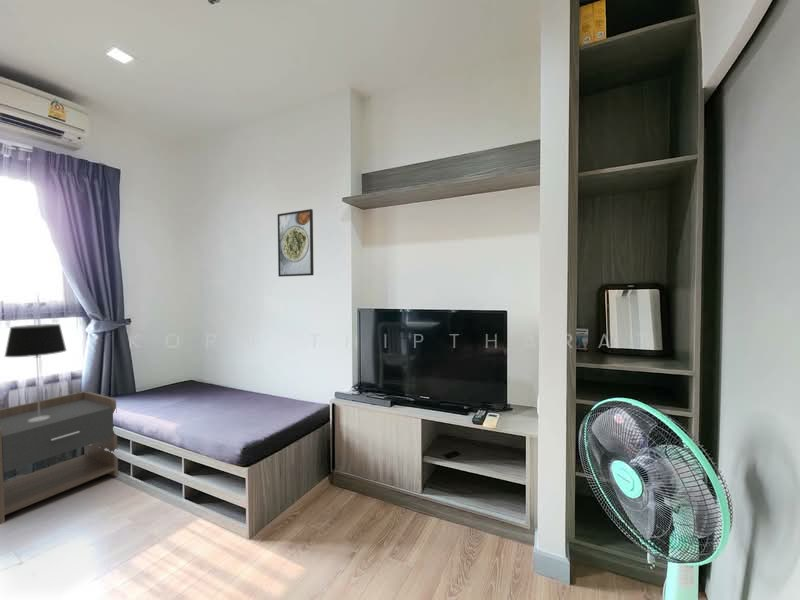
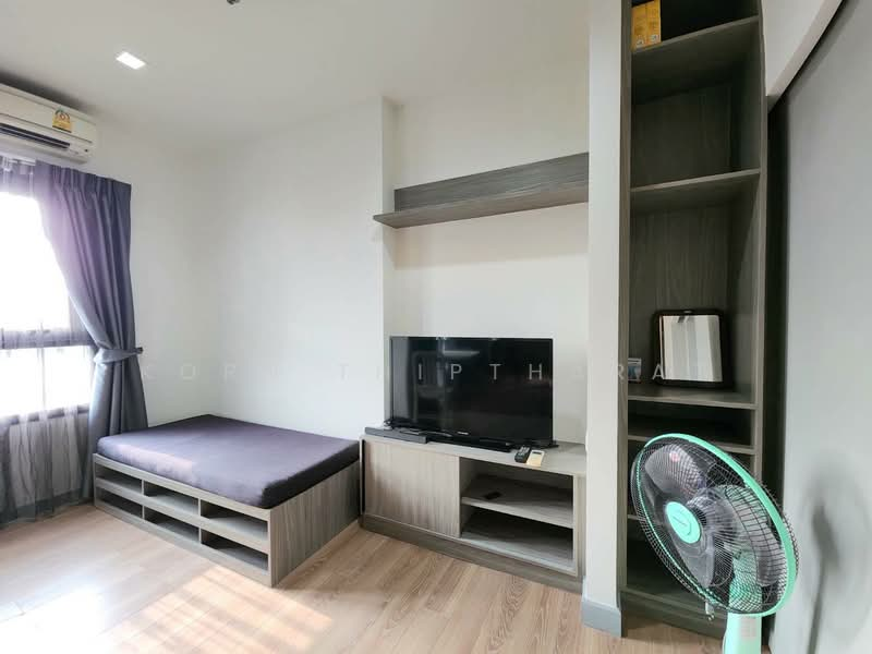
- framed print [277,208,315,278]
- table lamp [4,323,68,422]
- nightstand [0,390,119,525]
